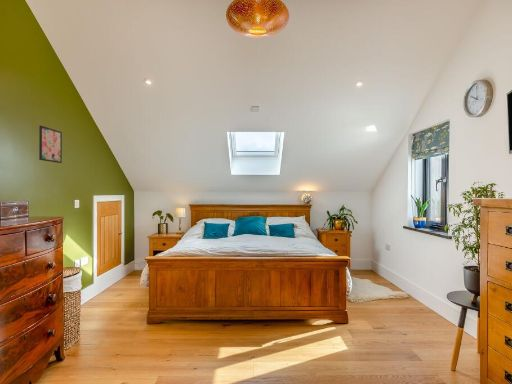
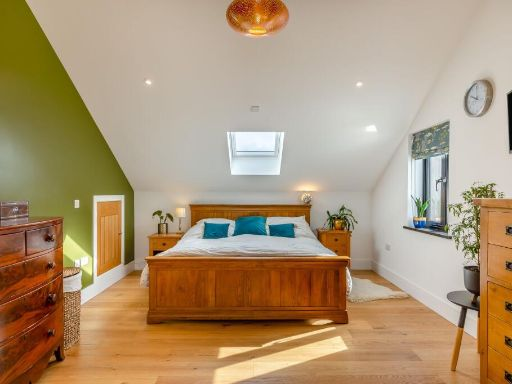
- wall art [38,125,63,164]
